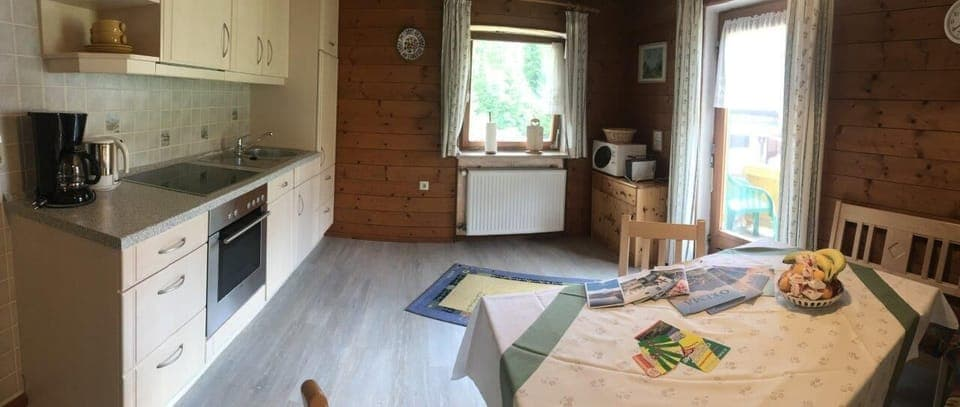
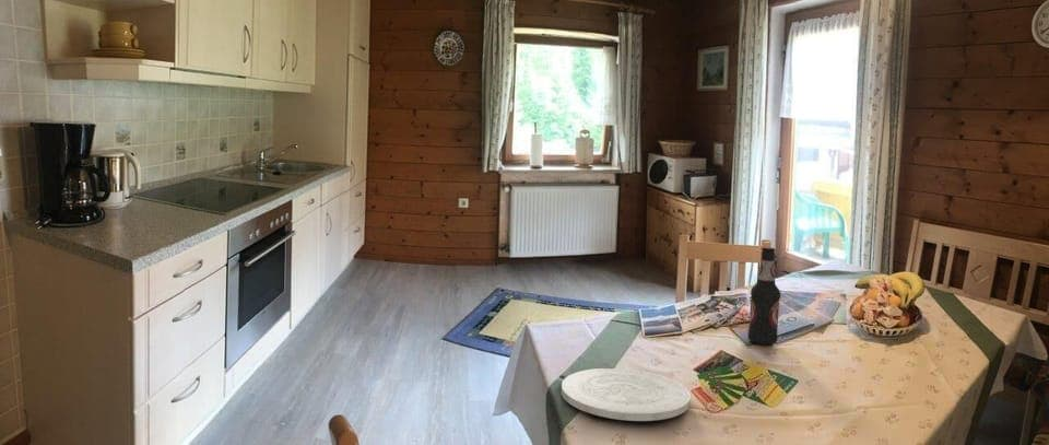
+ bottle [747,246,781,346]
+ plate [561,367,692,422]
